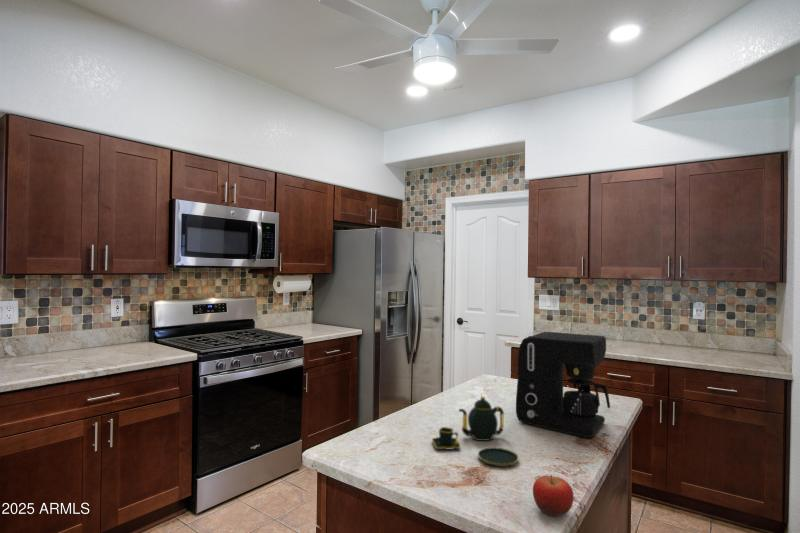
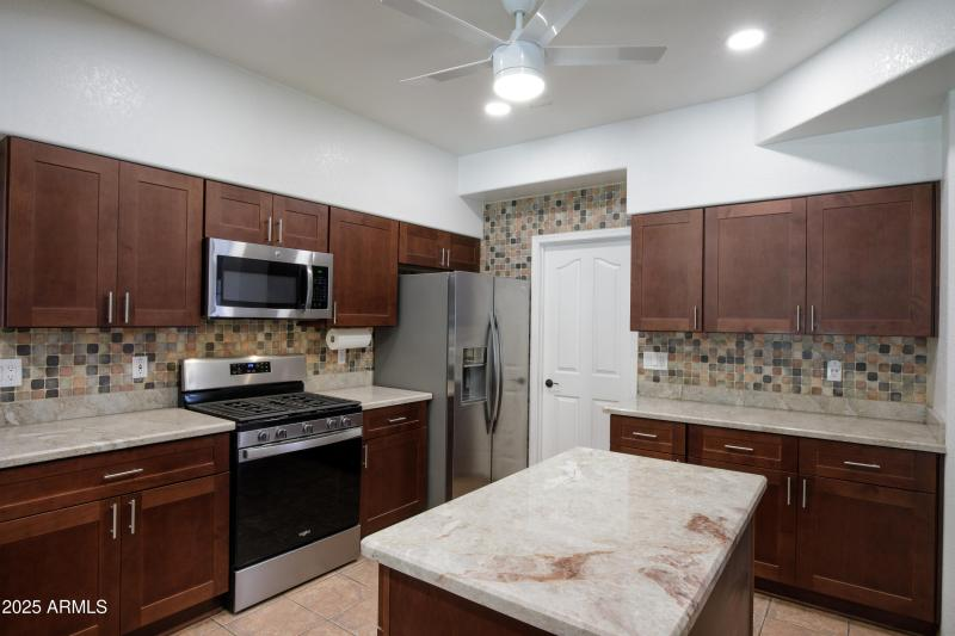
- teapot [431,395,519,468]
- coffee maker [515,331,611,439]
- fruit [532,474,574,517]
